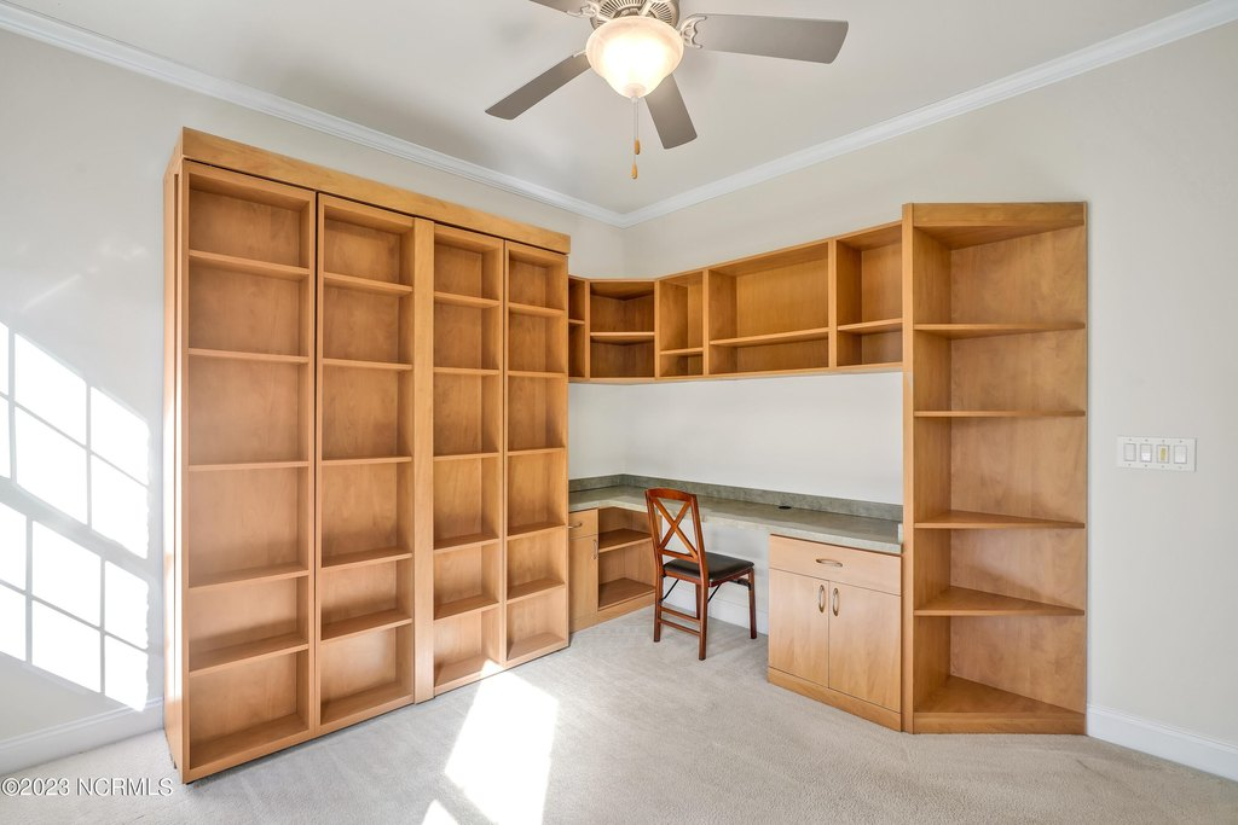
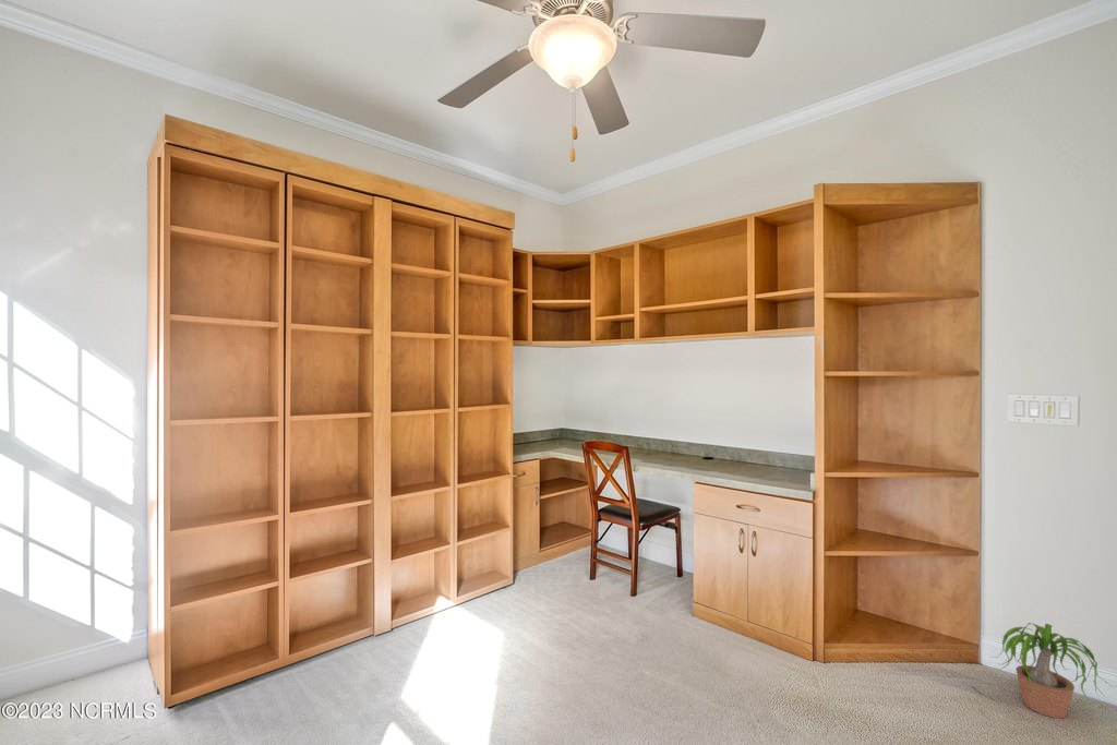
+ potted plant [989,622,1117,719]
